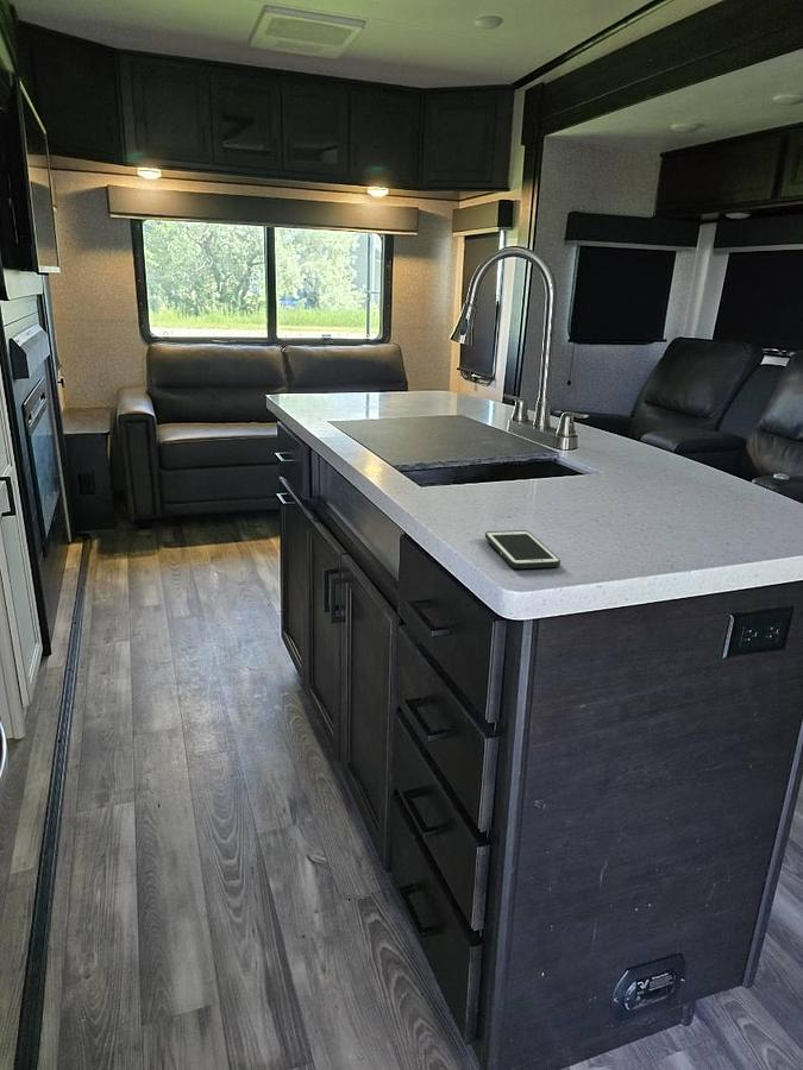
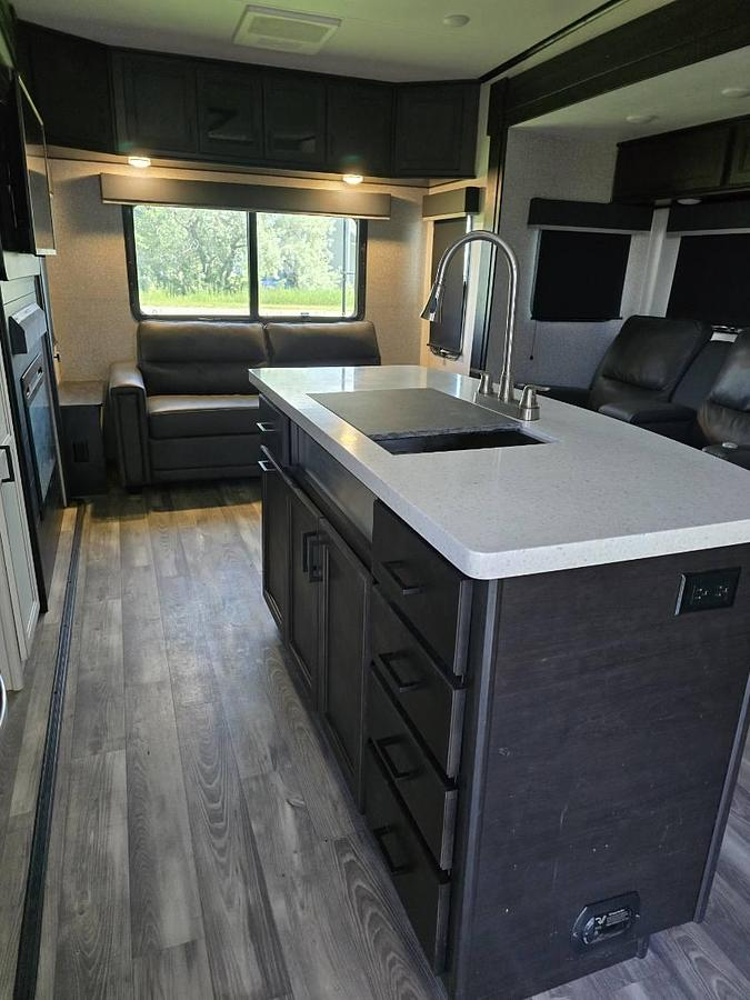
- cell phone [484,529,562,569]
